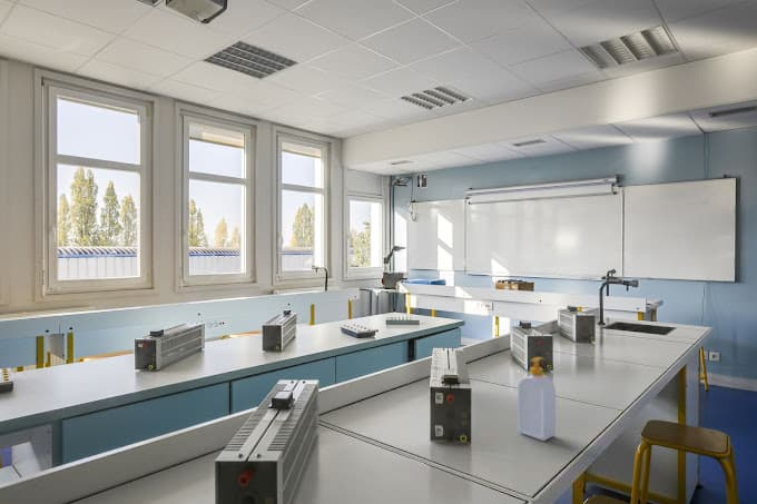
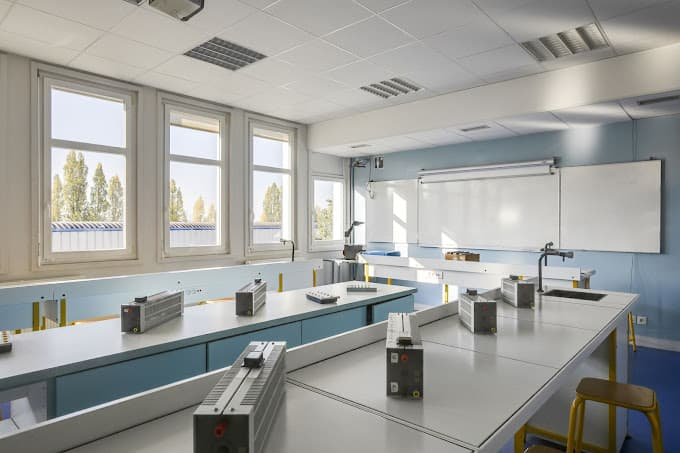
- soap bottle [517,356,557,442]
